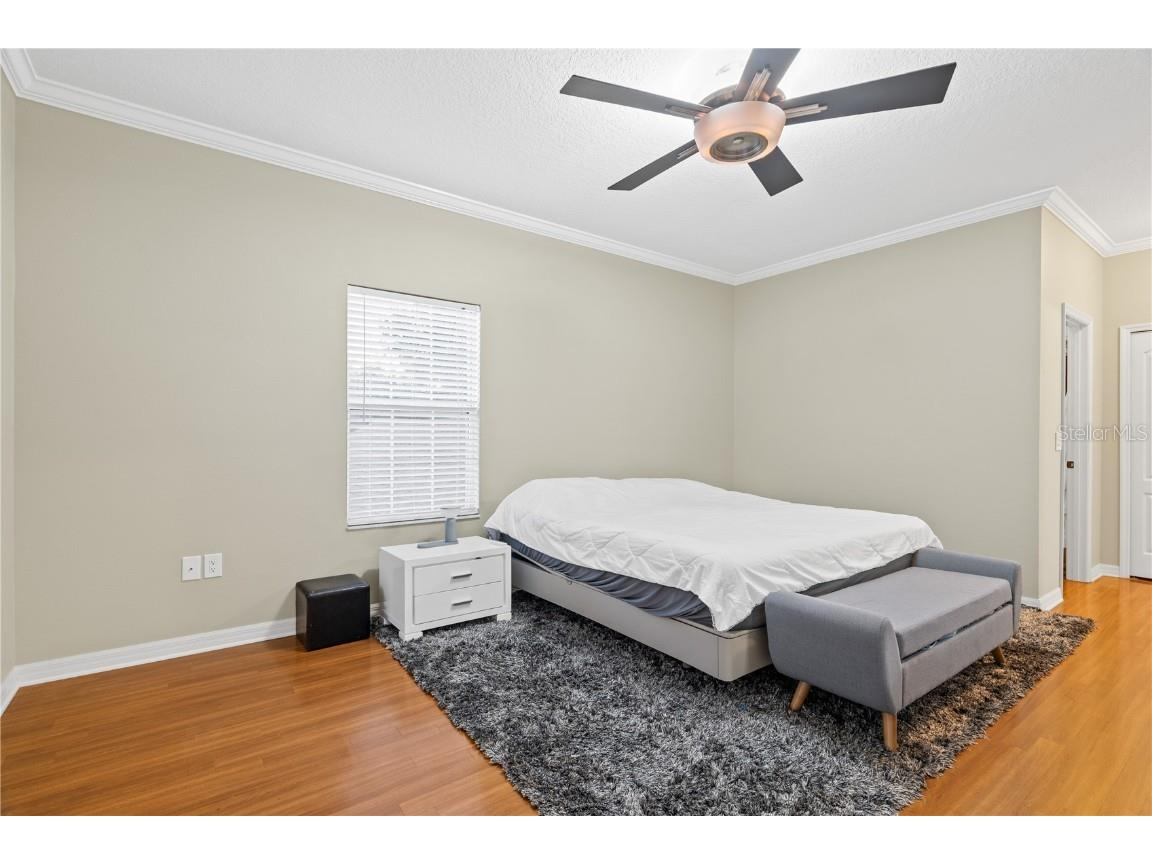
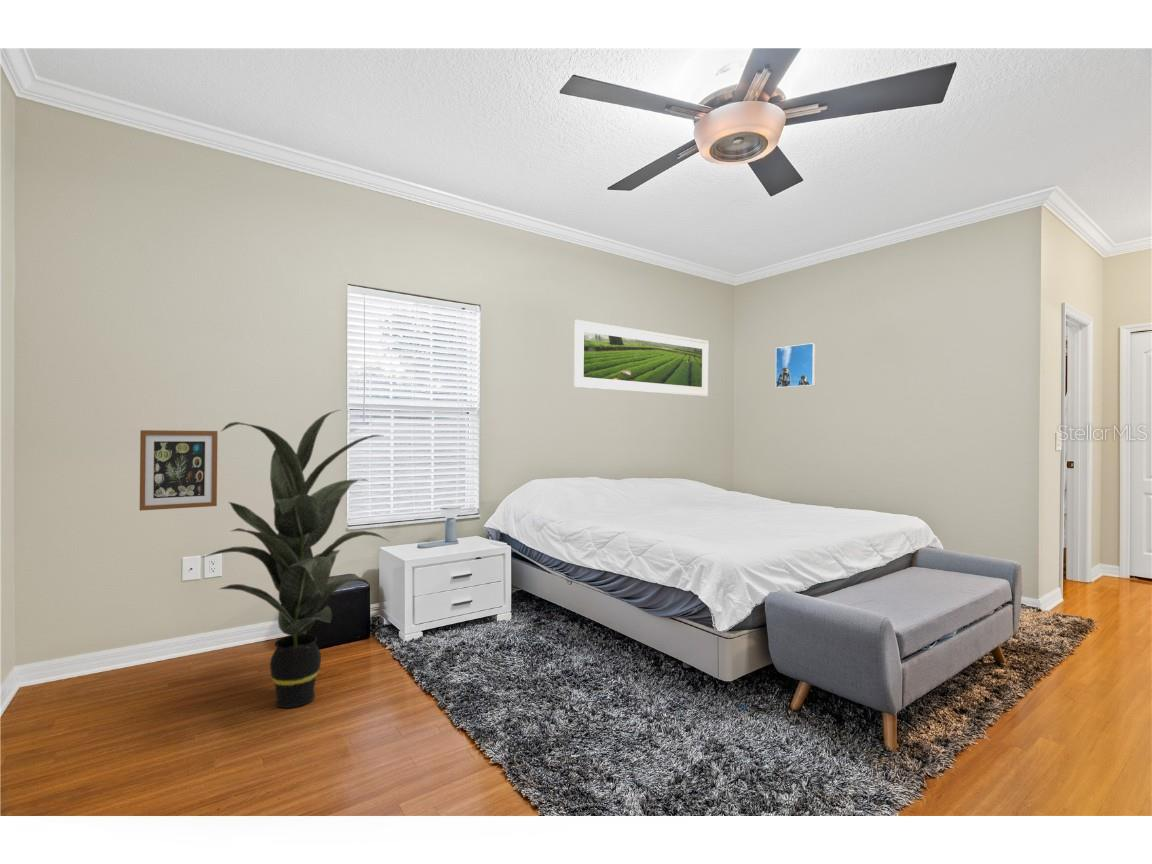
+ wall art [139,429,219,512]
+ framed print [775,342,816,389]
+ indoor plant [200,409,390,709]
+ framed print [573,319,710,397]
